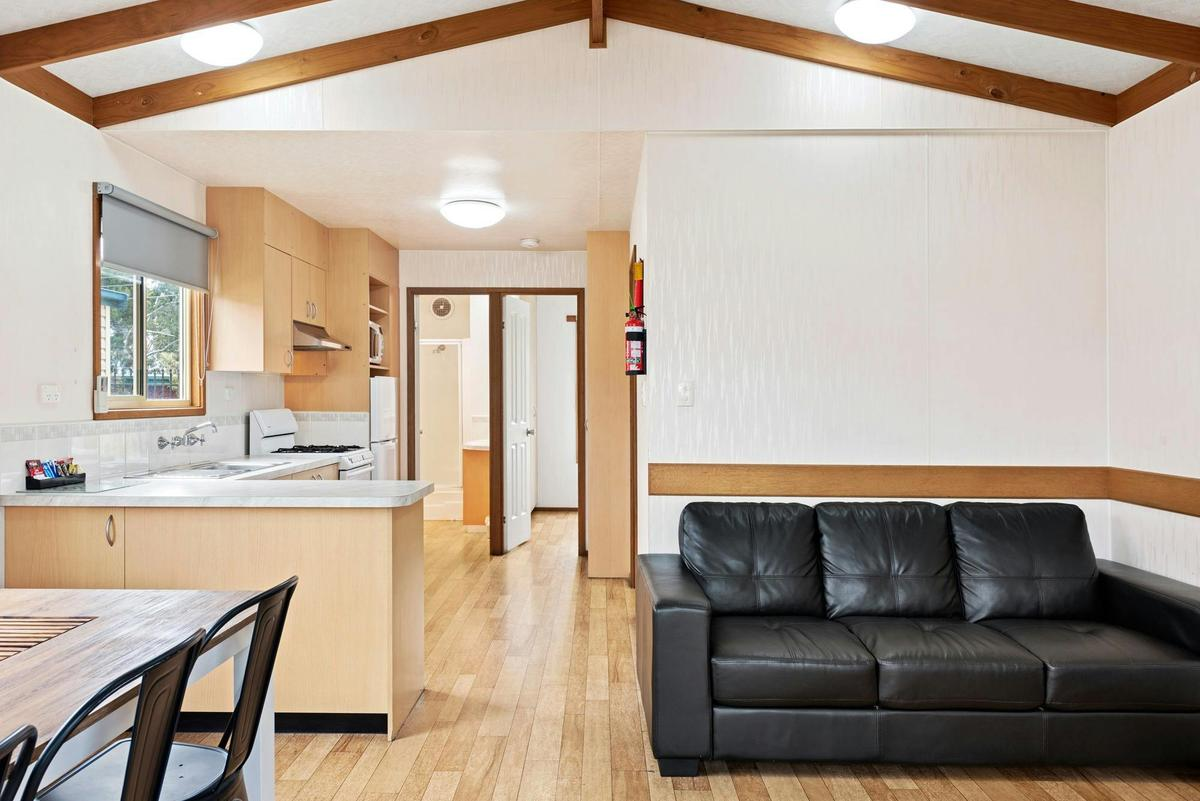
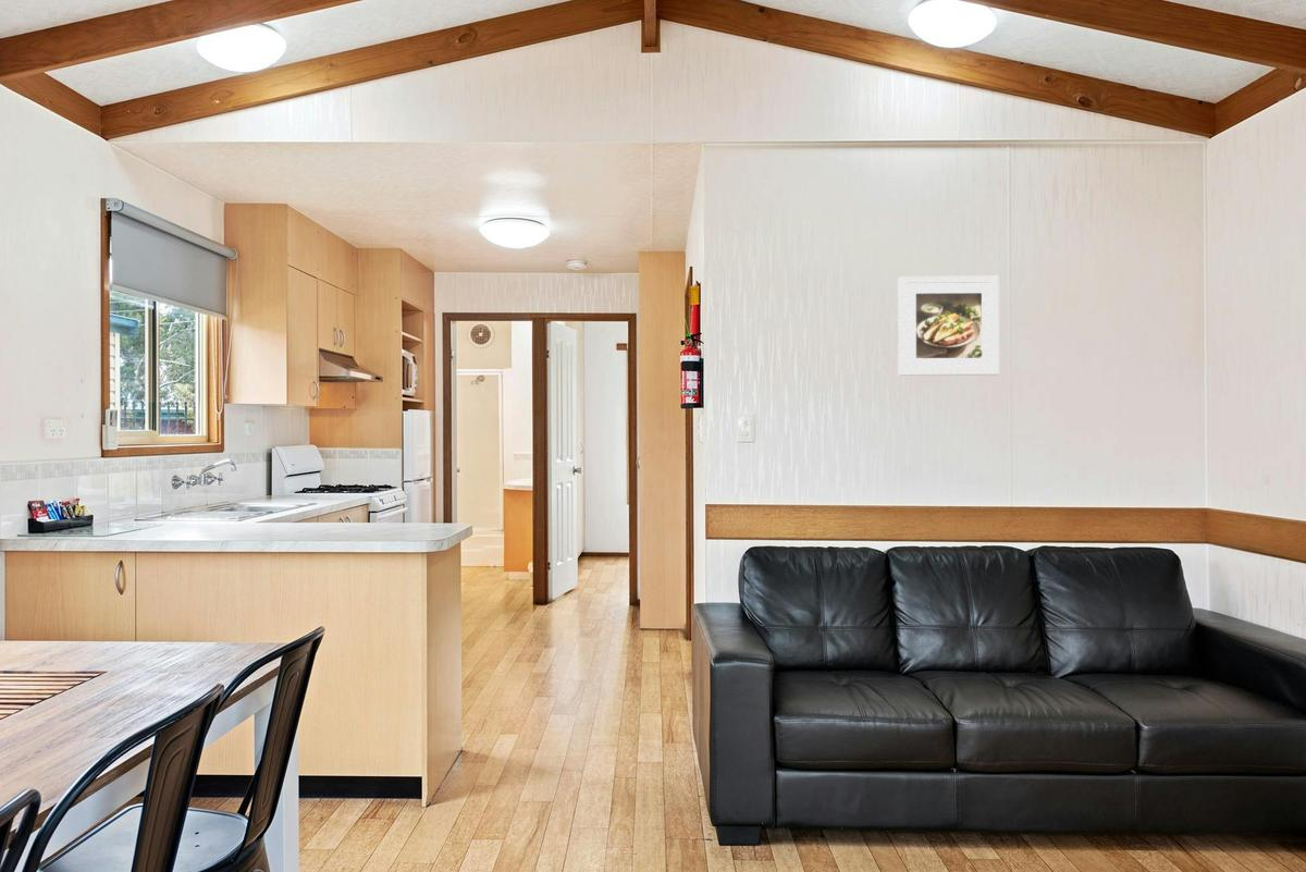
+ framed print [897,275,1000,377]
